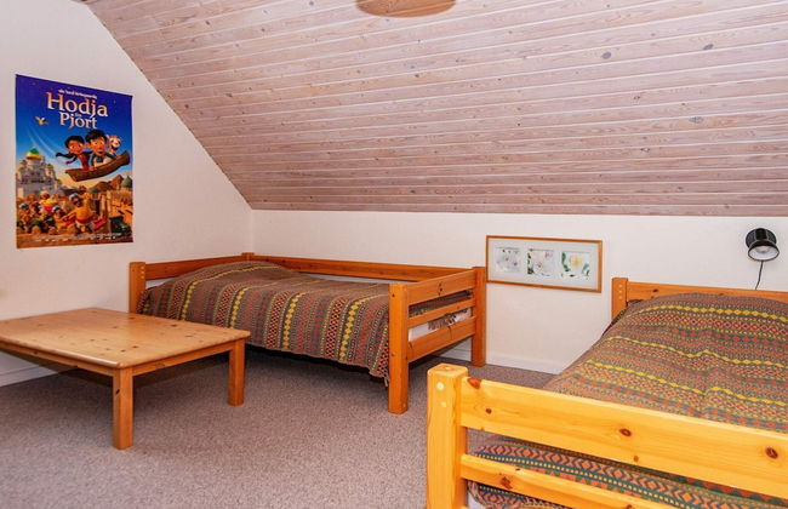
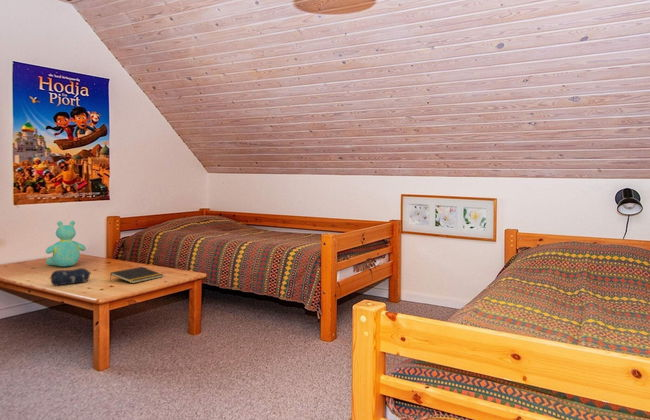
+ teddy bear [45,220,87,267]
+ notepad [109,266,164,284]
+ pencil case [50,267,92,286]
